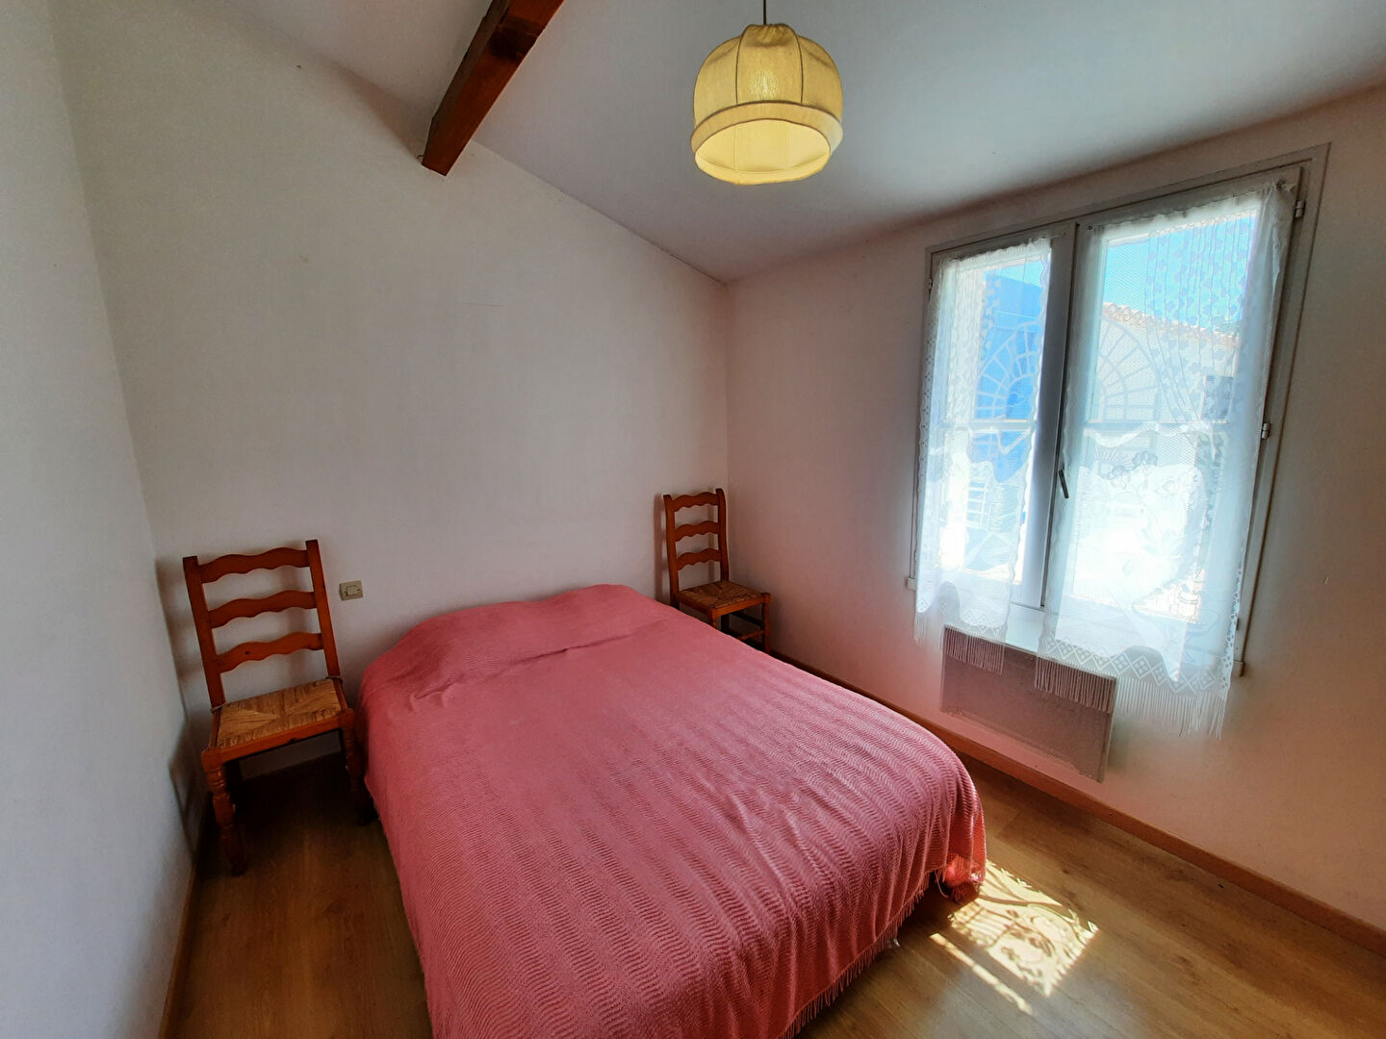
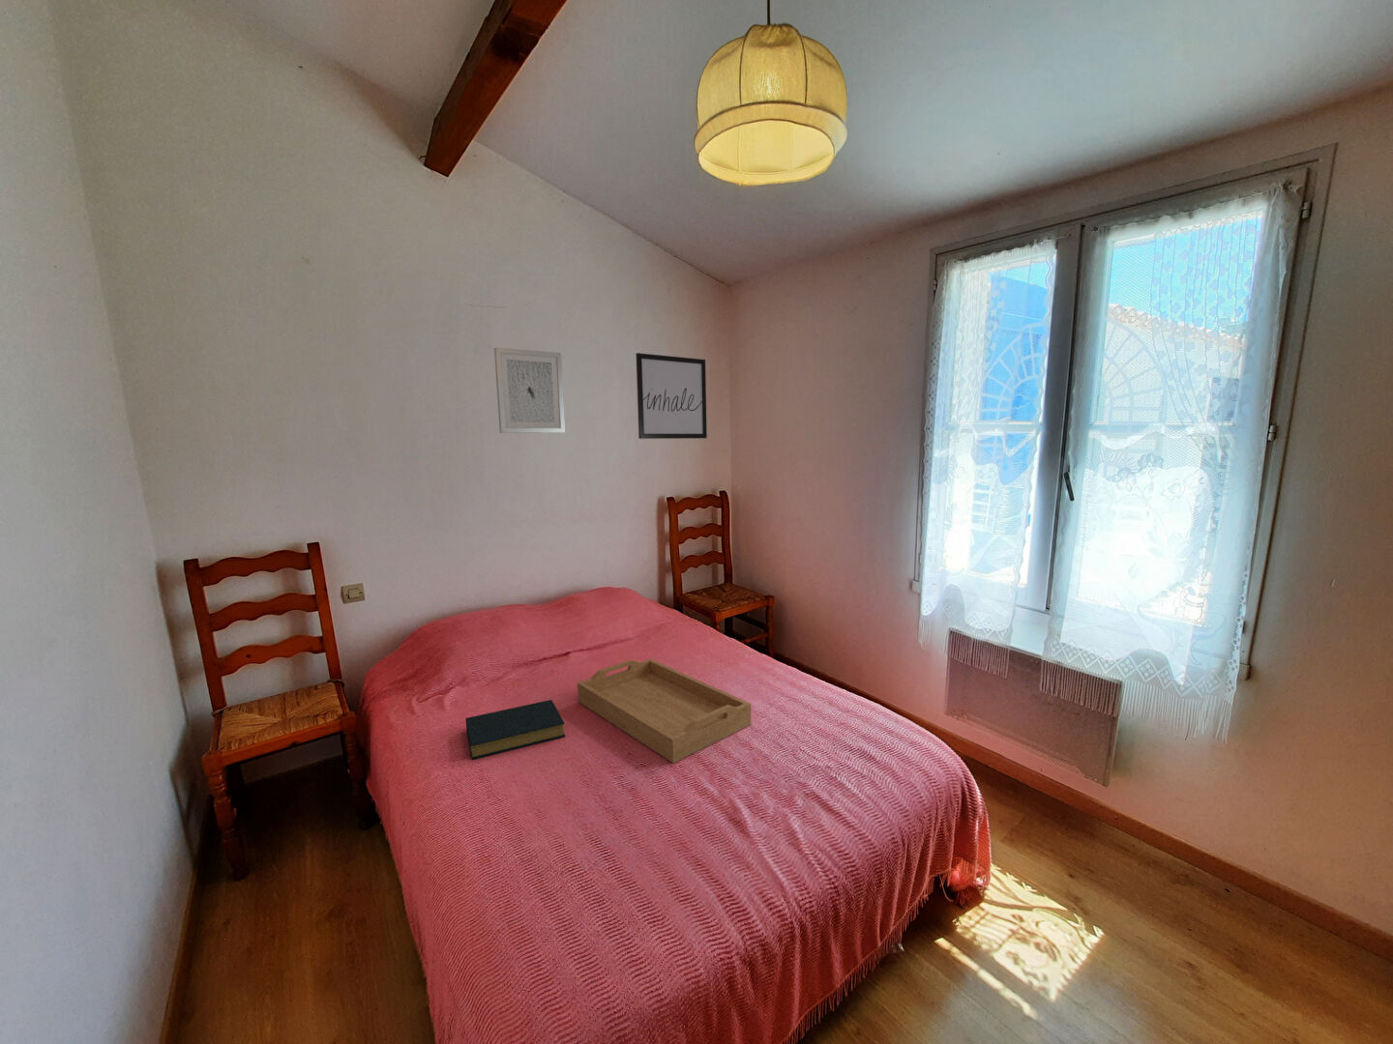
+ hardback book [464,699,566,760]
+ wall art [494,347,566,434]
+ wall art [635,352,709,440]
+ serving tray [577,658,751,763]
